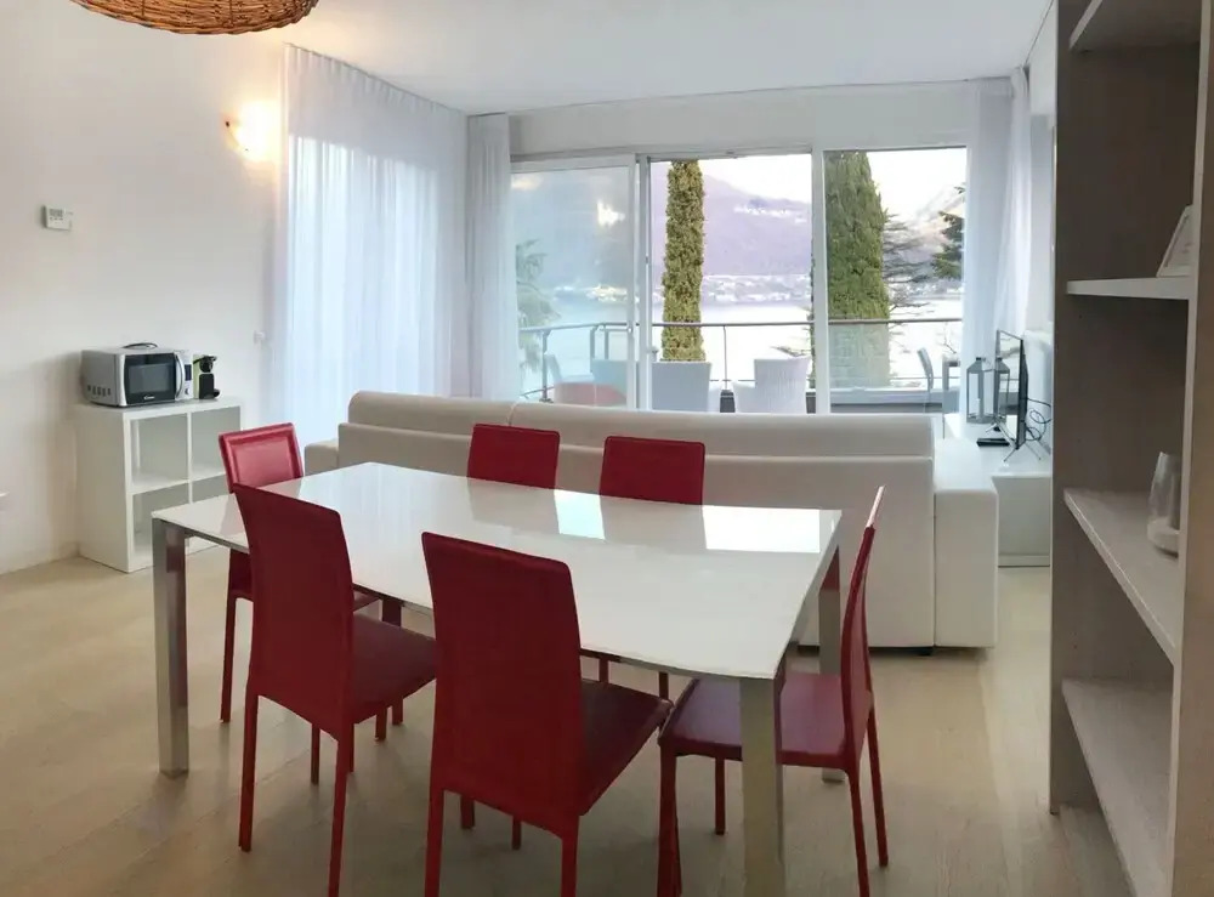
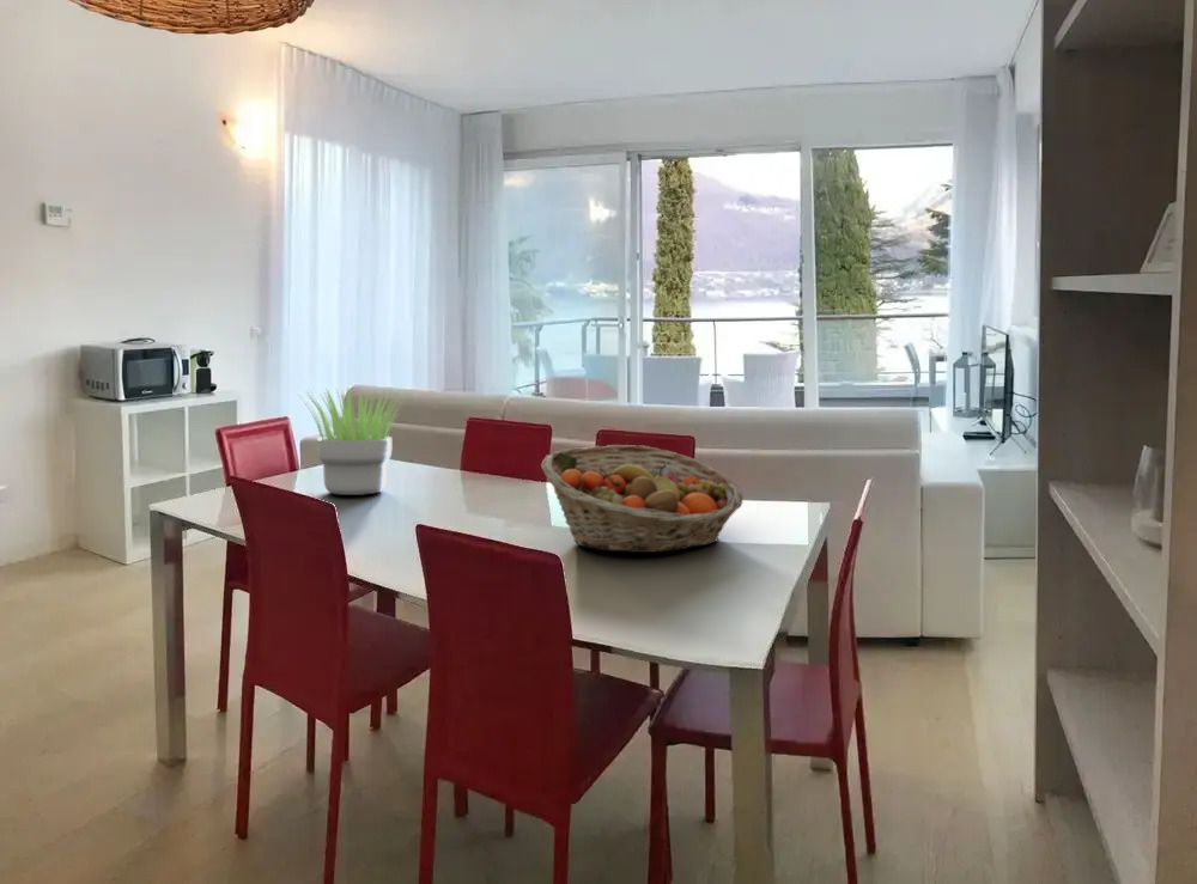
+ fruit basket [540,444,745,554]
+ potted plant [288,386,412,496]
